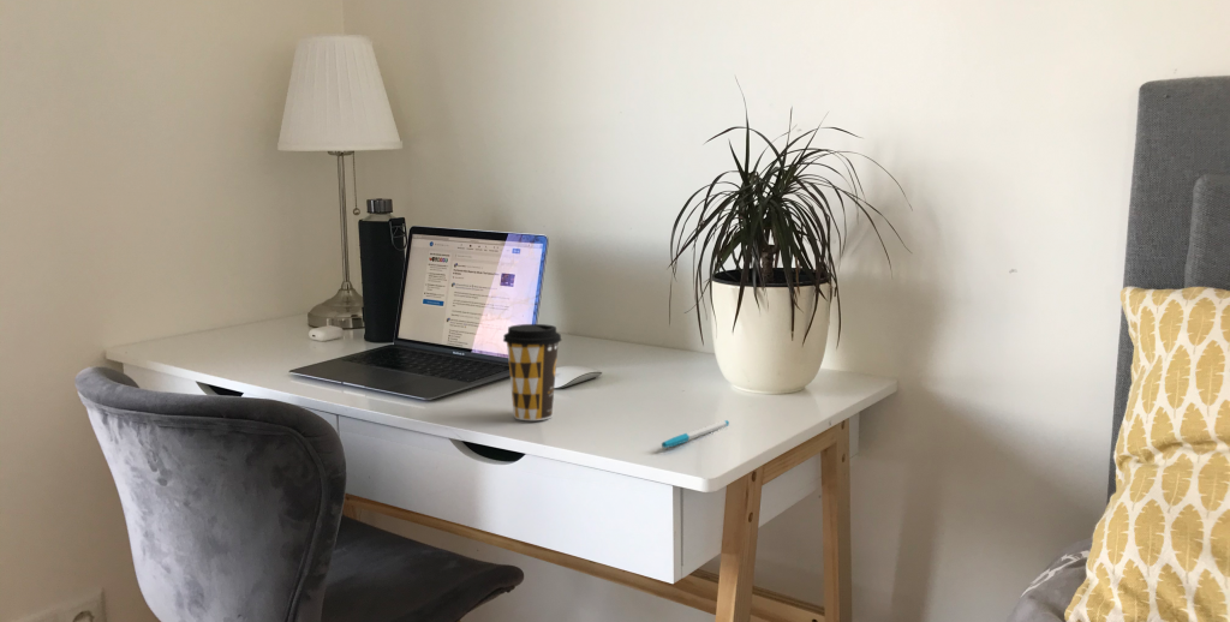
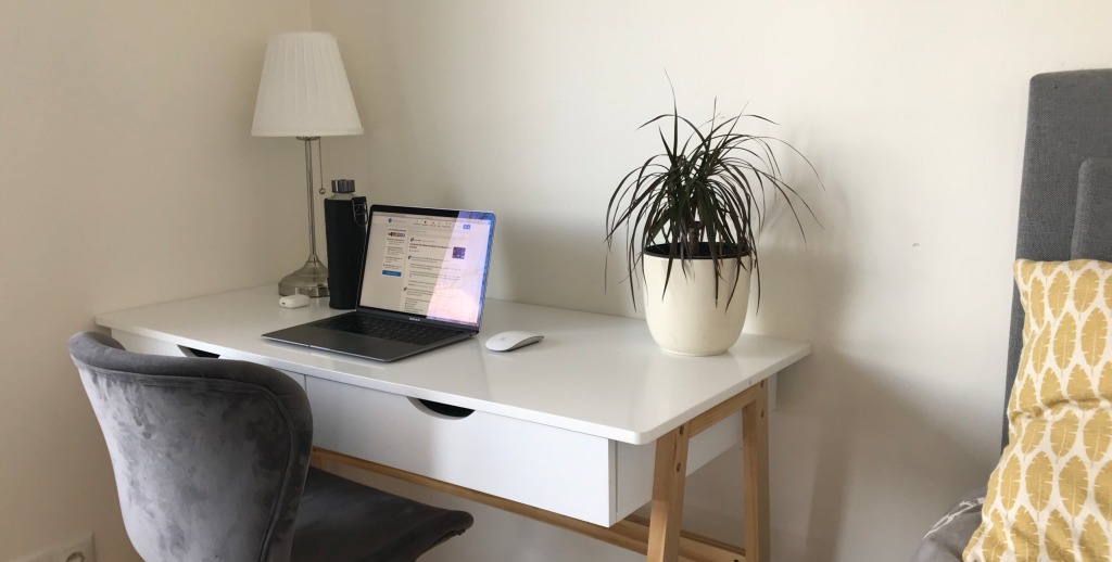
- coffee cup [502,323,562,421]
- pen [661,419,730,449]
